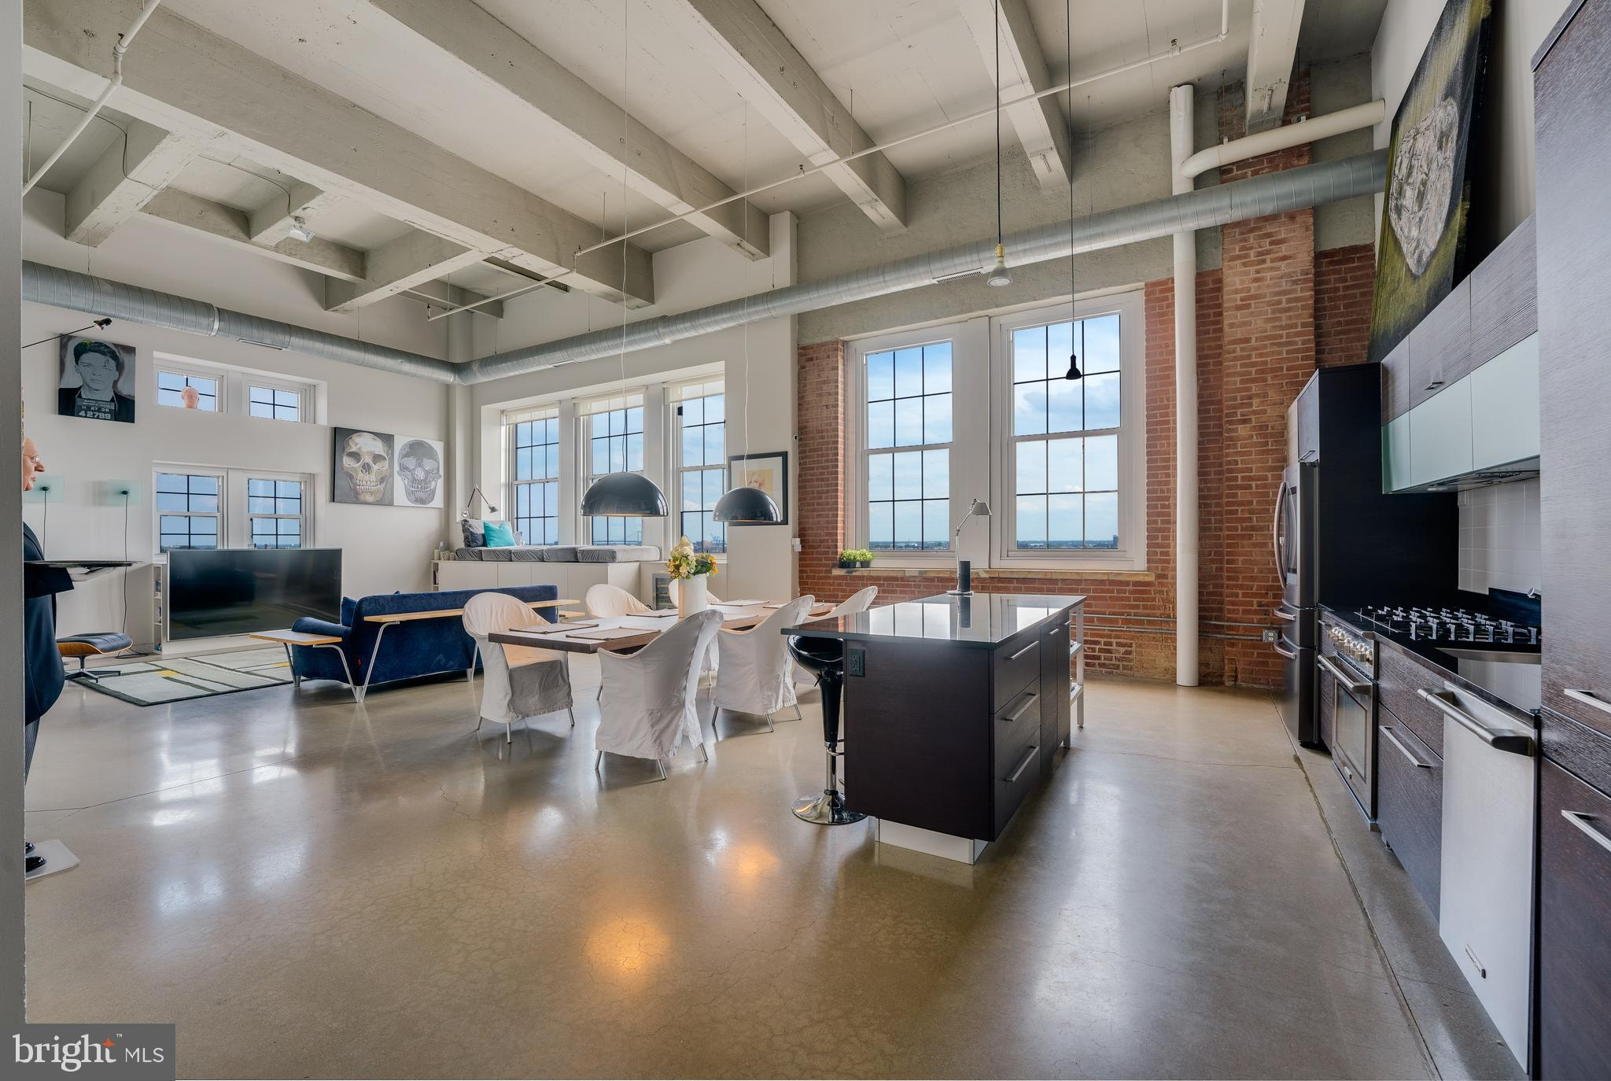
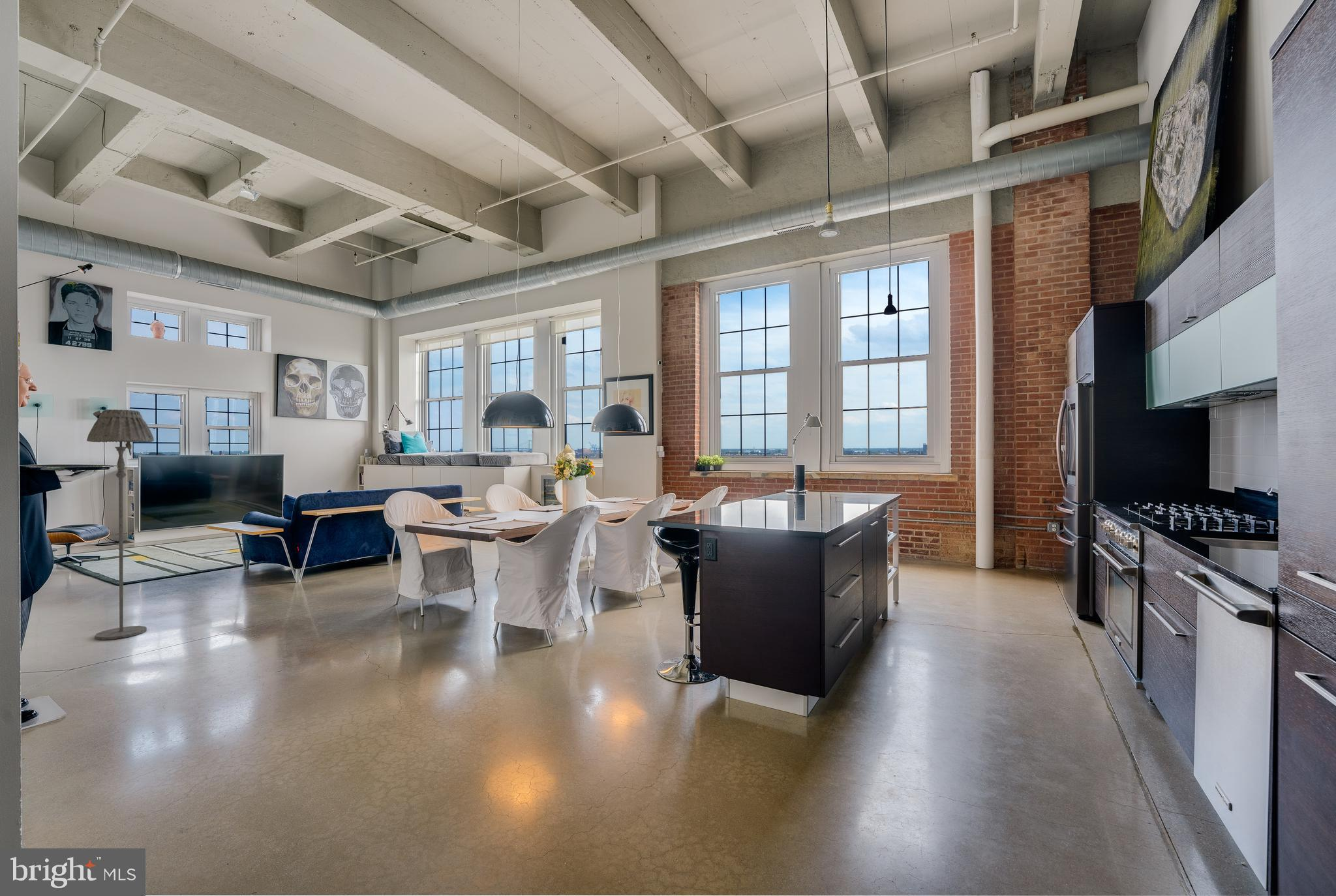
+ floor lamp [86,409,155,640]
